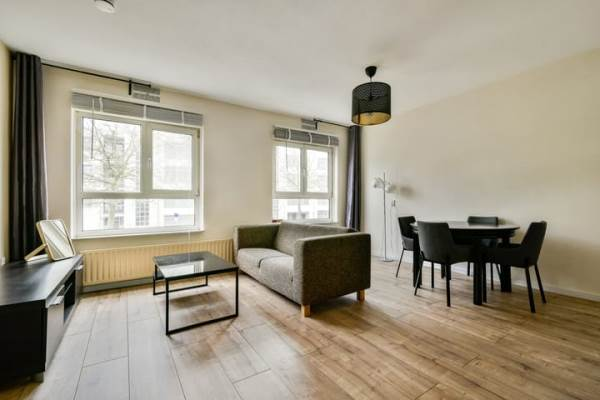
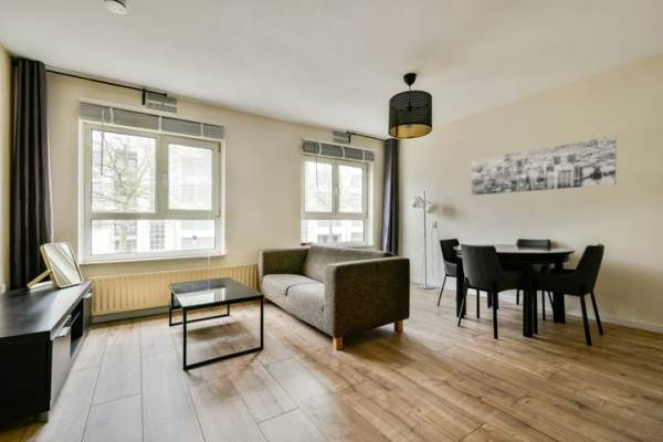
+ wall art [471,134,618,197]
